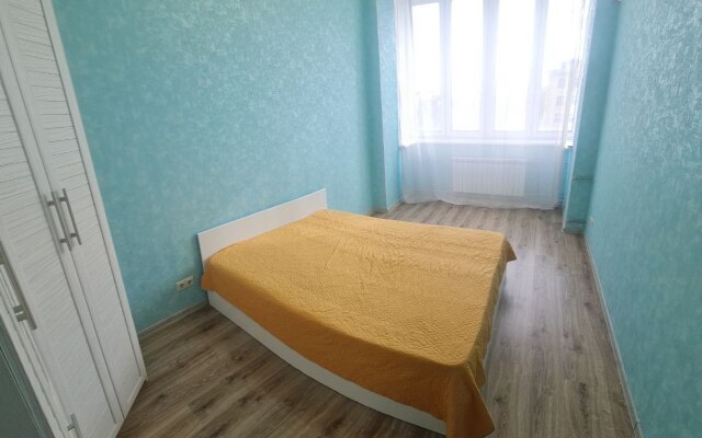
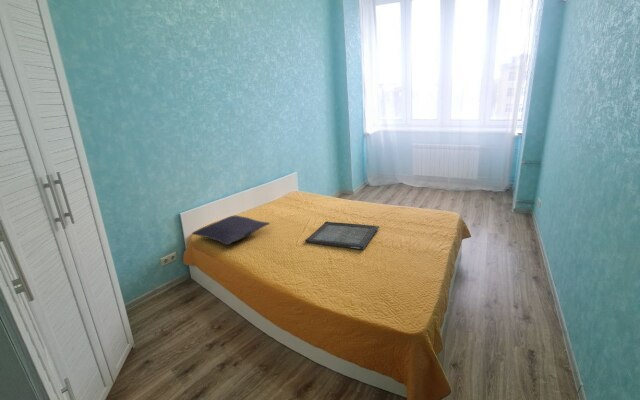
+ serving tray [304,220,380,250]
+ pillow [191,215,271,246]
